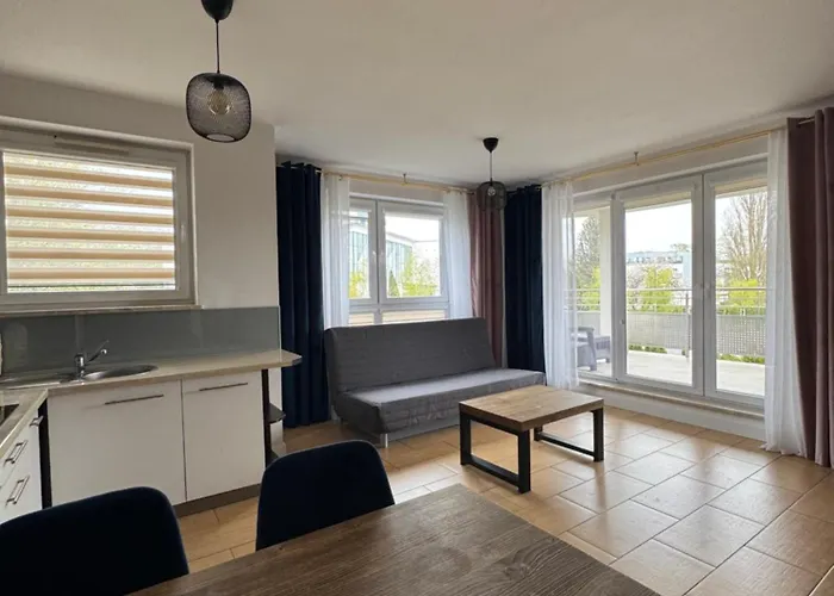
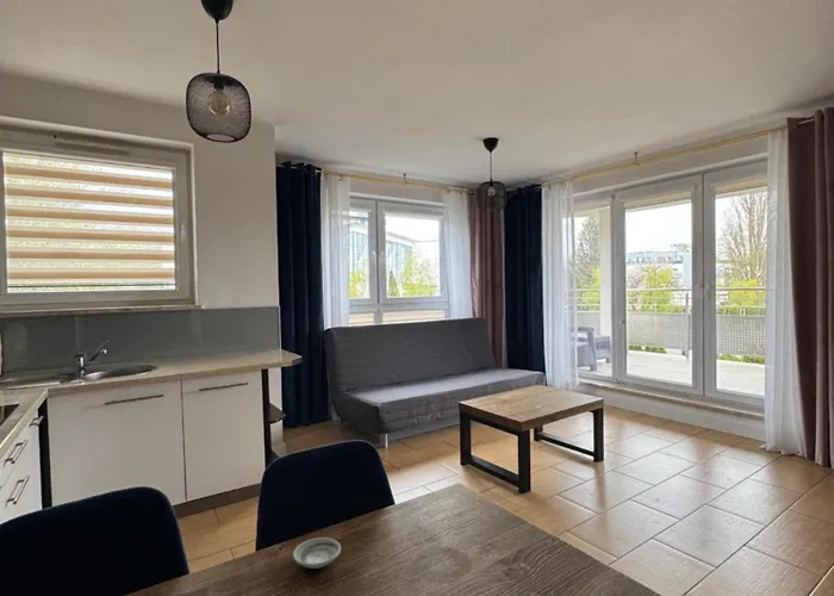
+ saucer [292,536,342,570]
